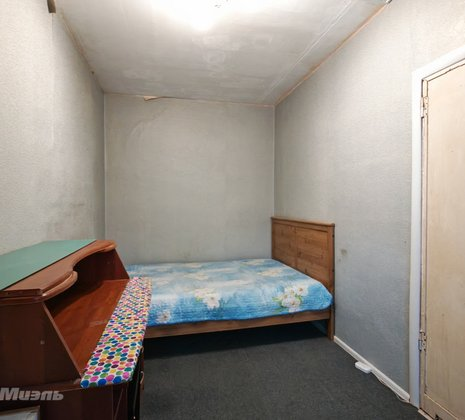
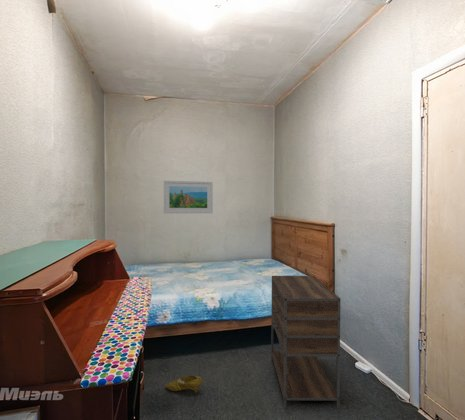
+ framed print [163,180,214,214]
+ shoe [164,375,203,394]
+ nightstand [270,275,341,410]
